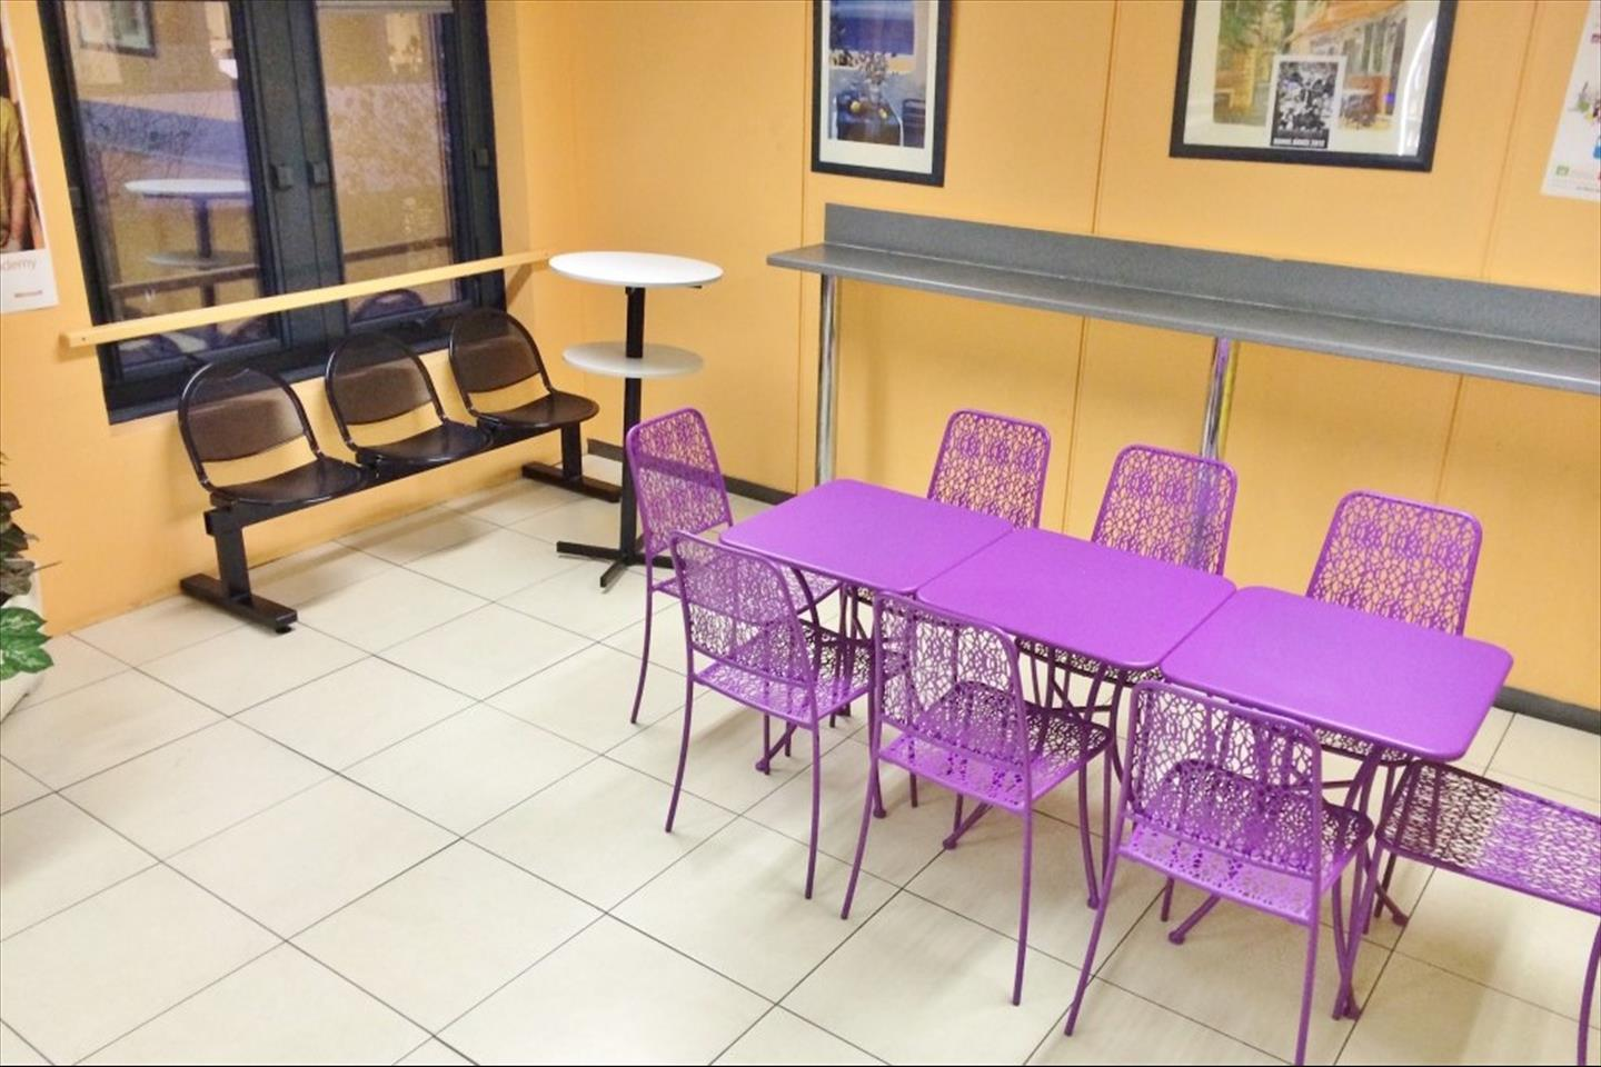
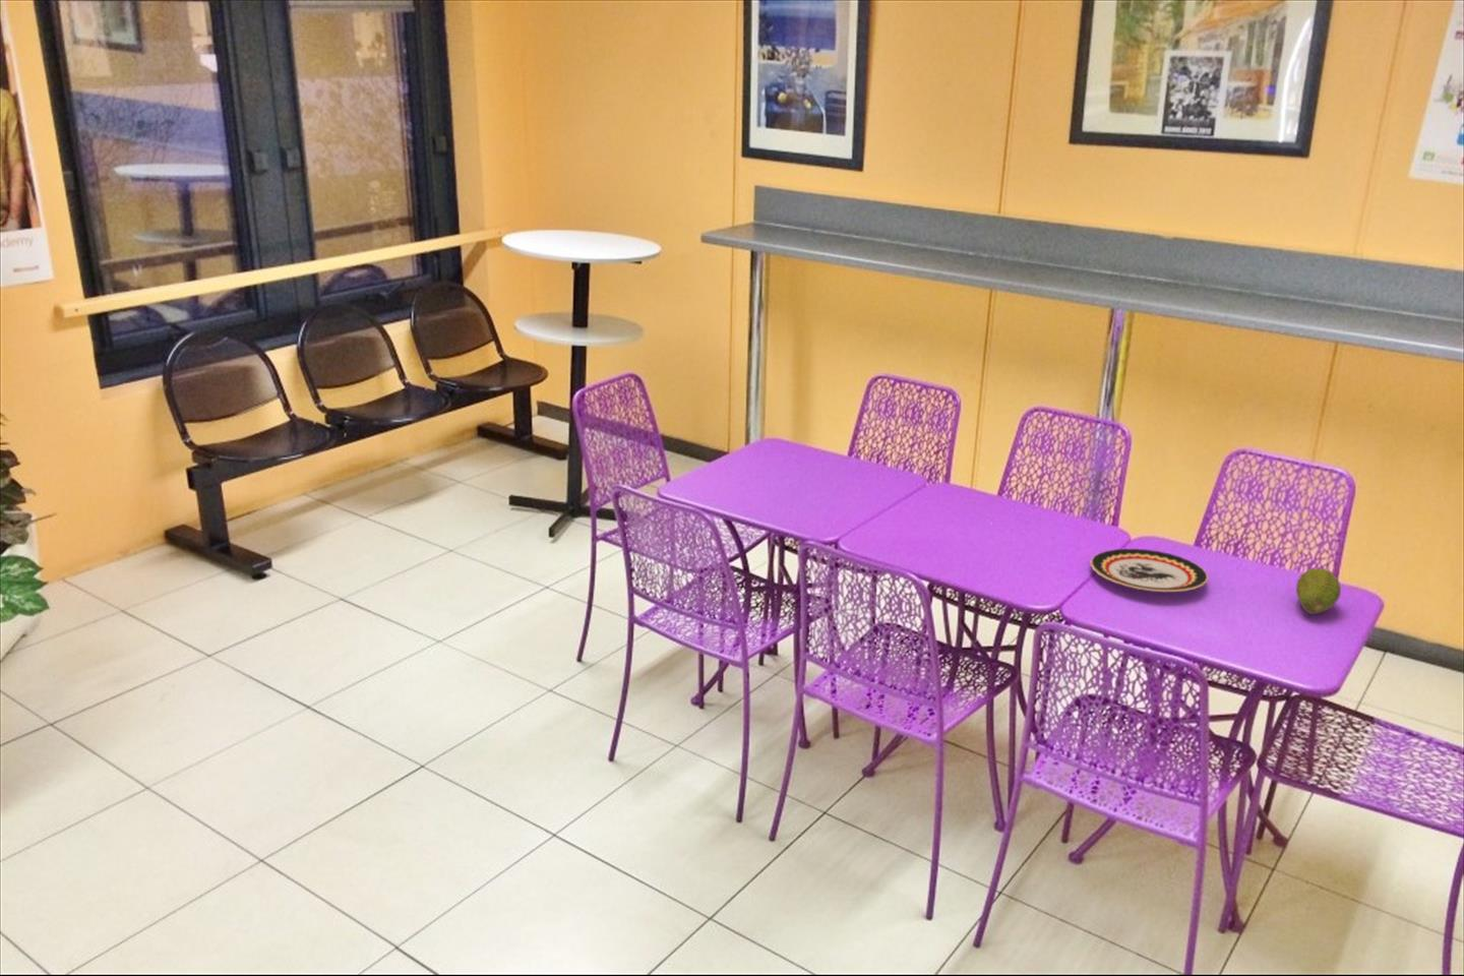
+ fruit [1295,568,1342,615]
+ plate [1090,548,1209,593]
